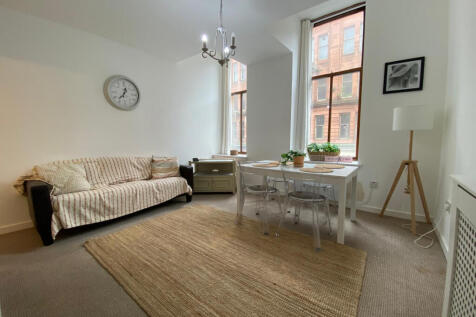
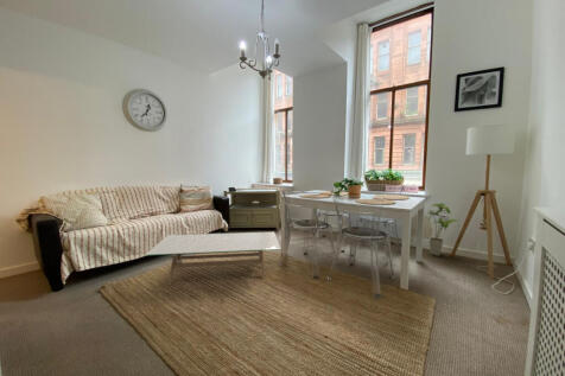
+ coffee table [145,231,282,286]
+ house plant [426,202,461,257]
